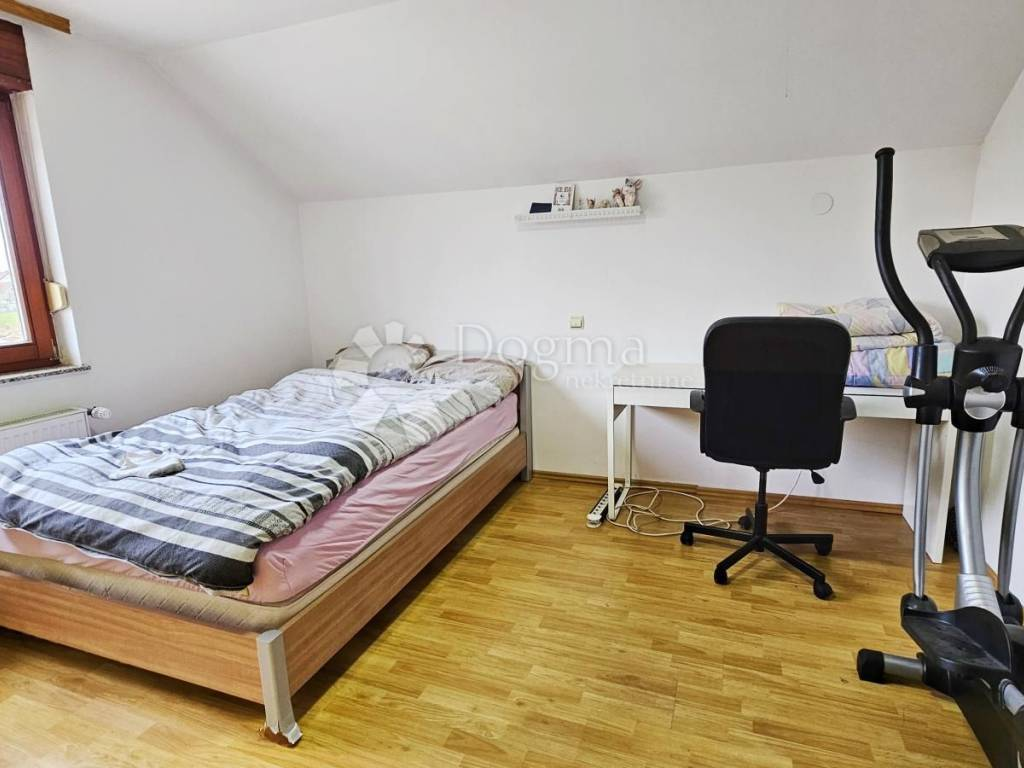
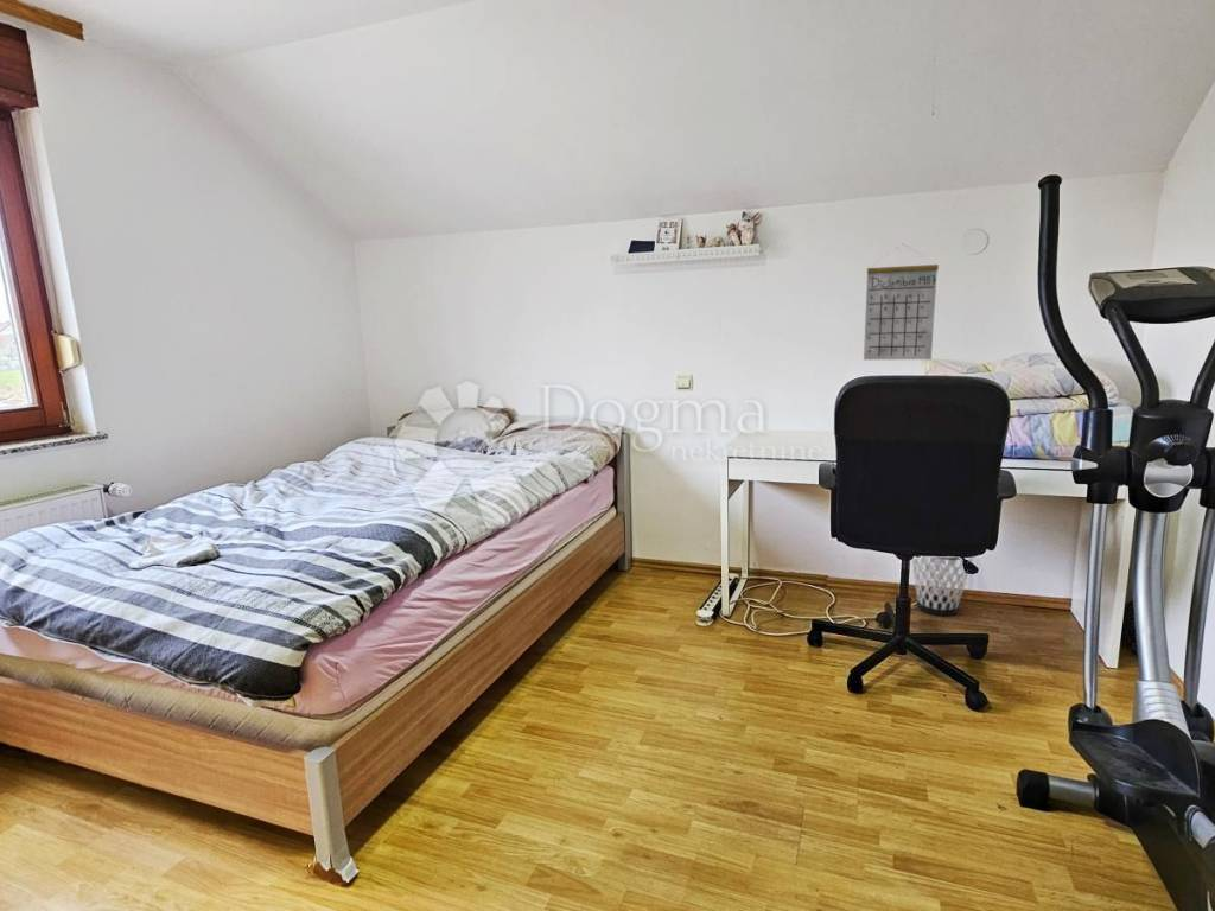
+ calendar [863,243,940,361]
+ wastebasket [911,556,974,617]
